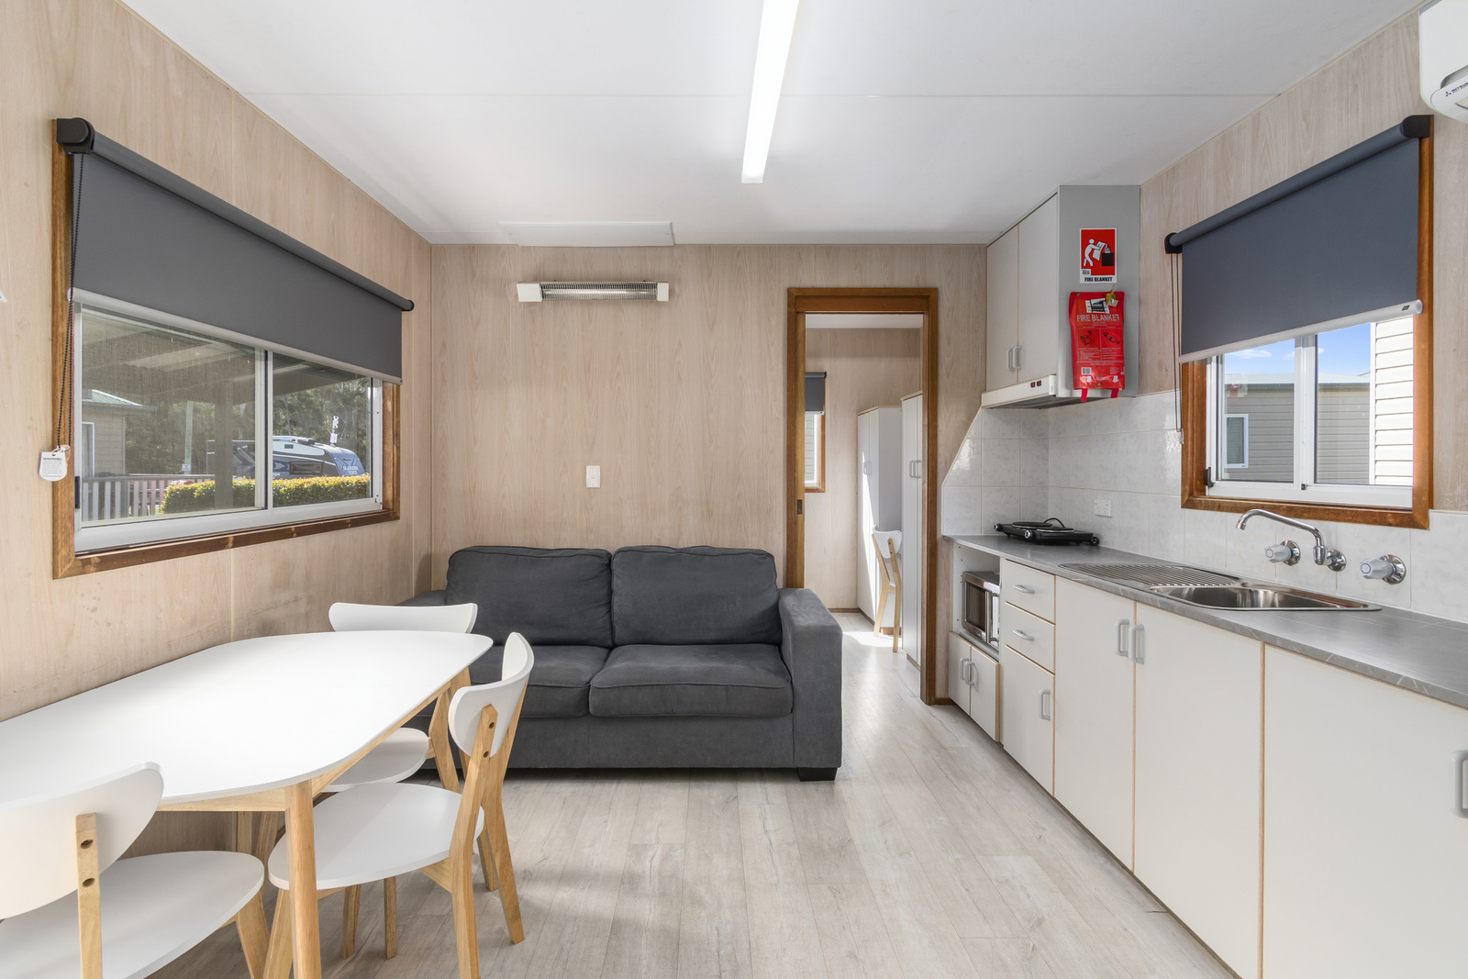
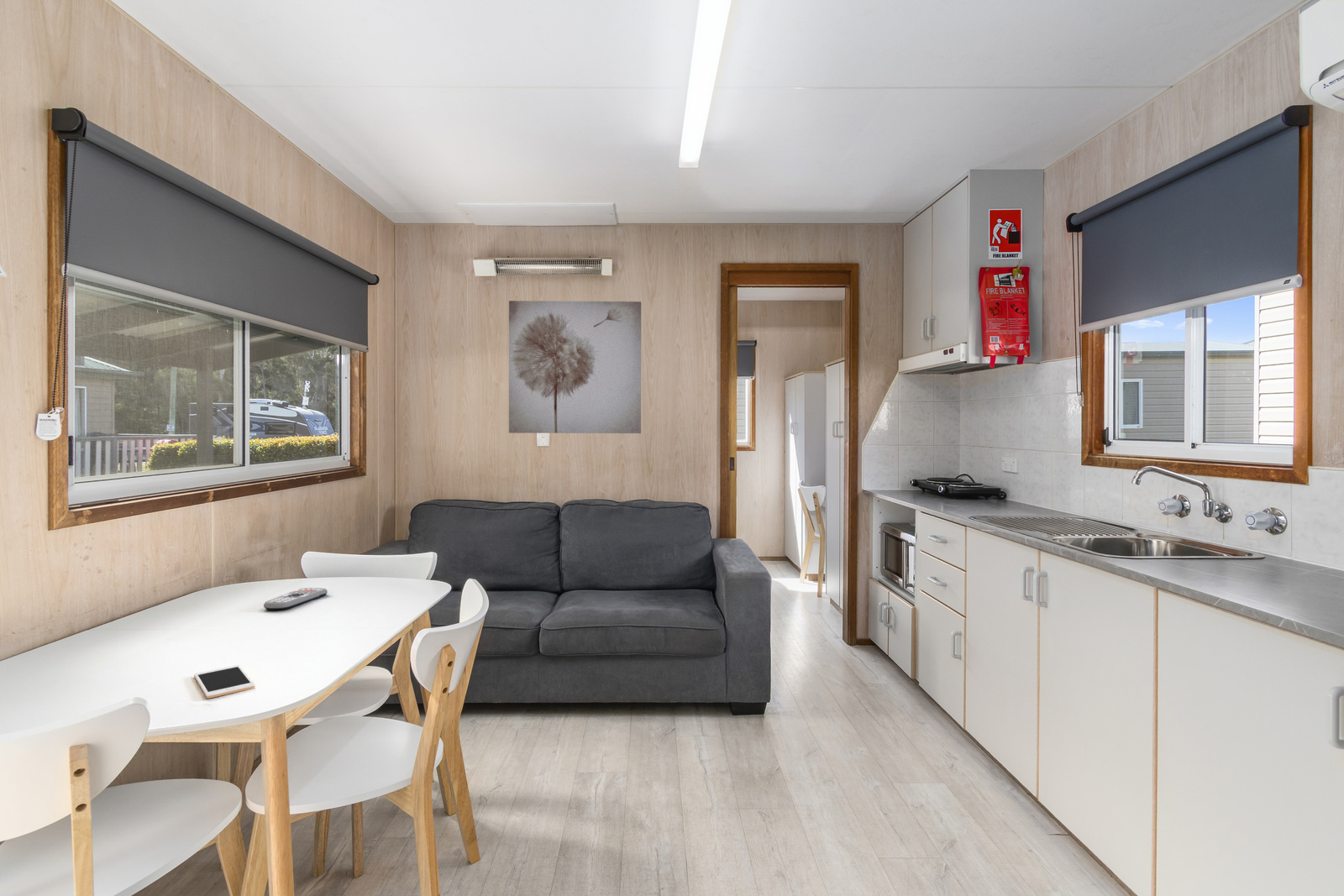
+ wall art [508,300,642,434]
+ cell phone [193,664,255,700]
+ remote control [263,587,328,610]
